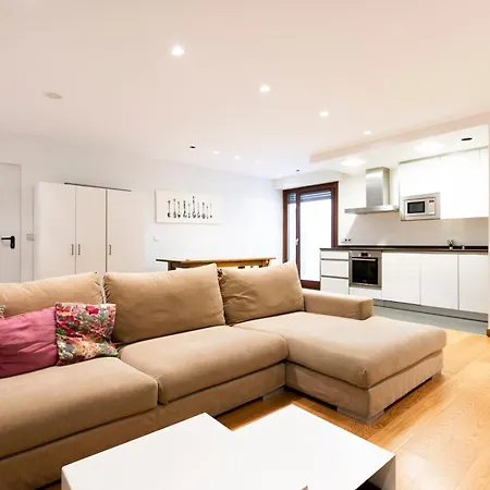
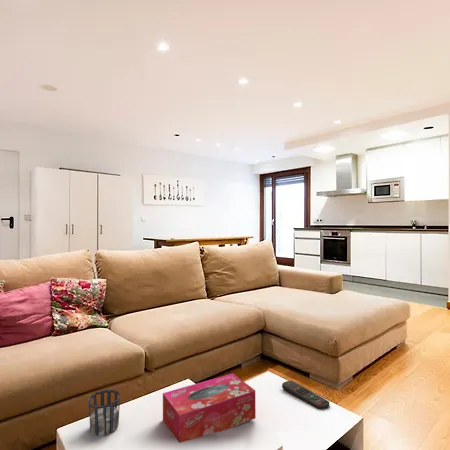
+ remote control [281,380,330,410]
+ tissue box [162,373,257,444]
+ cup [87,389,121,437]
